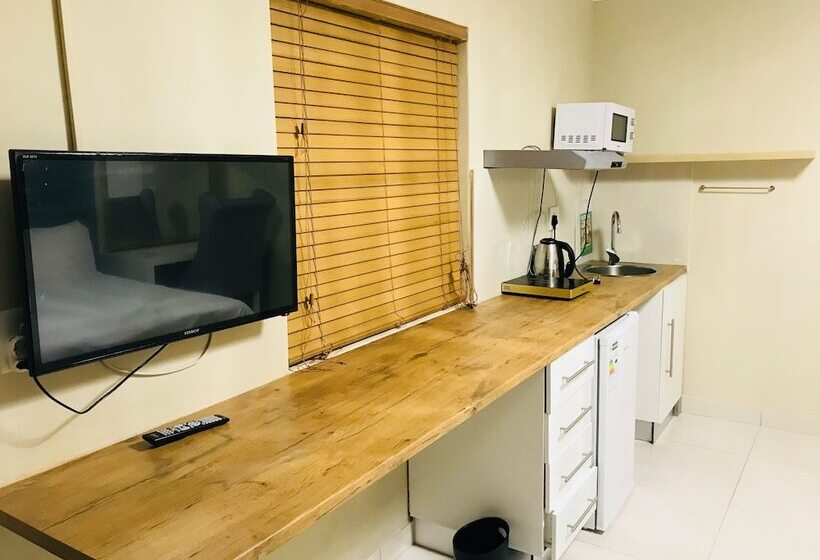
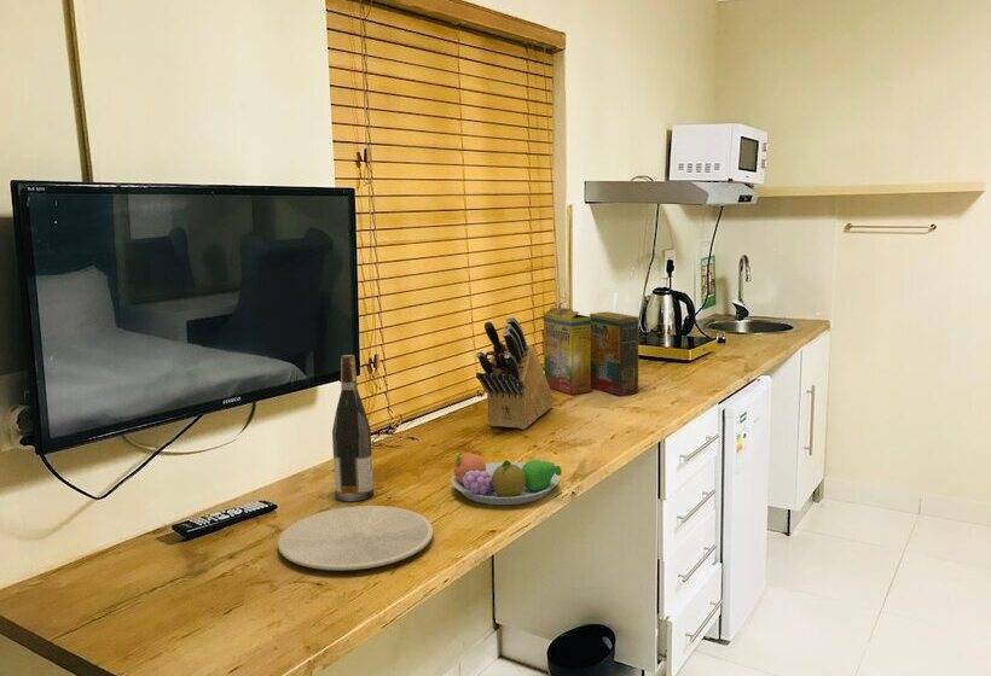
+ knife block [475,315,555,430]
+ cereal box [543,307,641,397]
+ plate [277,505,434,571]
+ fruit bowl [450,451,563,506]
+ wine bottle [331,354,375,502]
